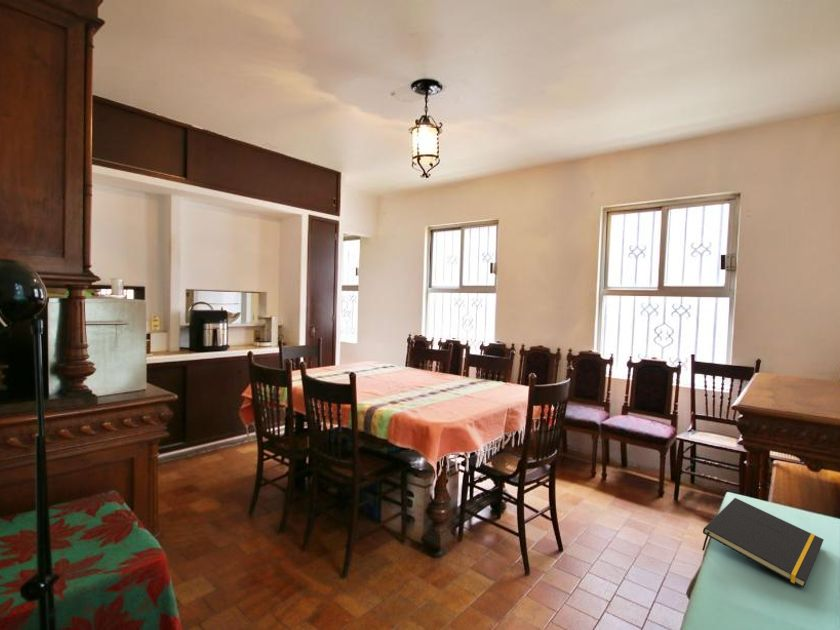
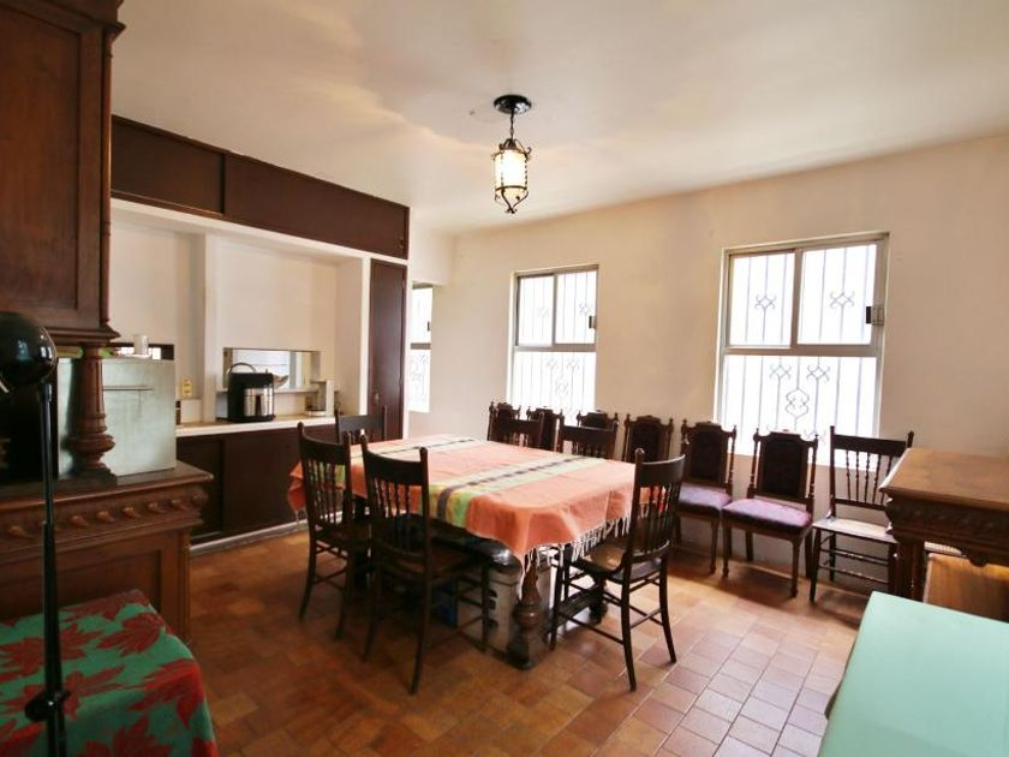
- notepad [701,497,825,589]
